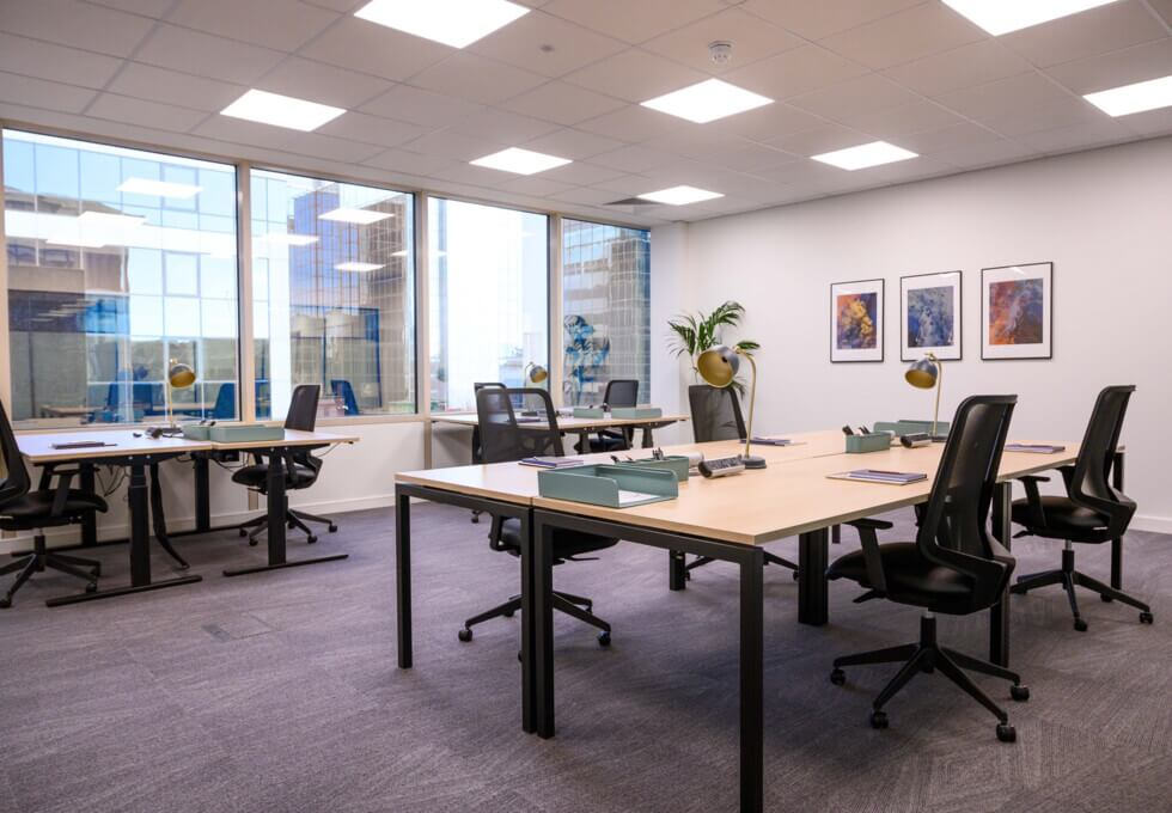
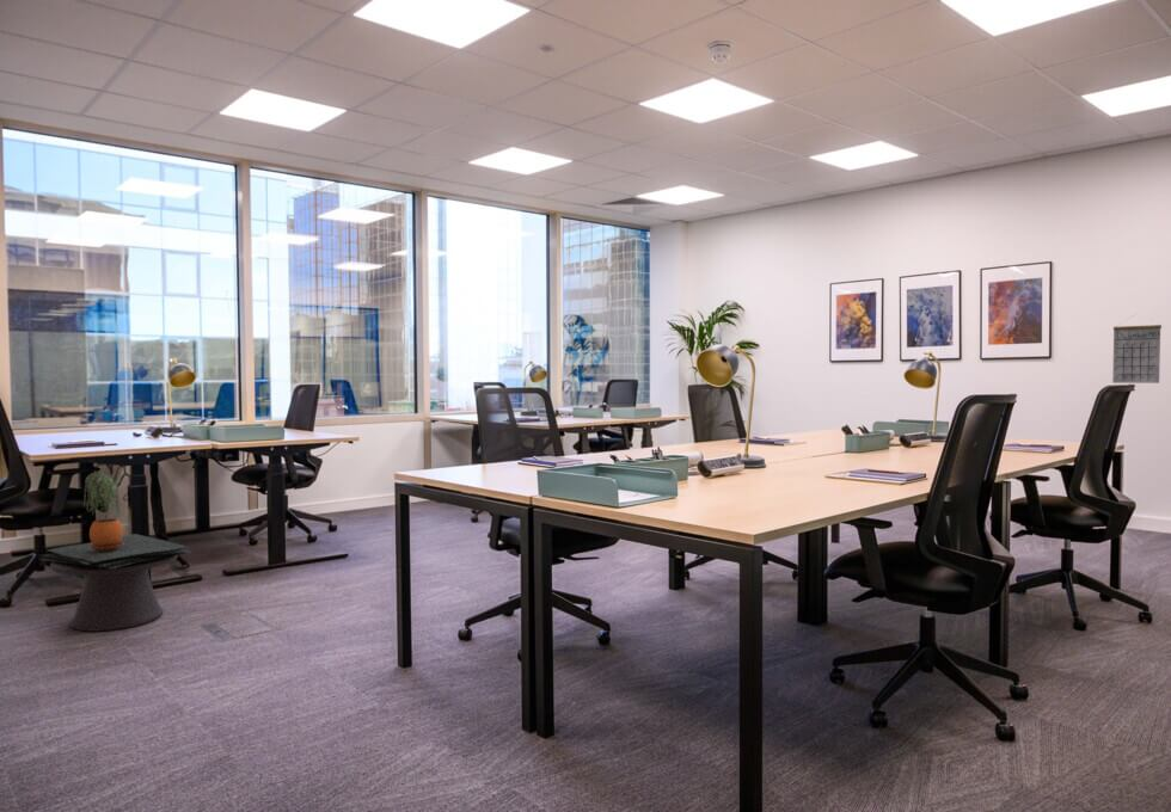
+ side table [39,533,194,633]
+ potted plant [82,472,124,550]
+ calendar [1111,313,1163,385]
